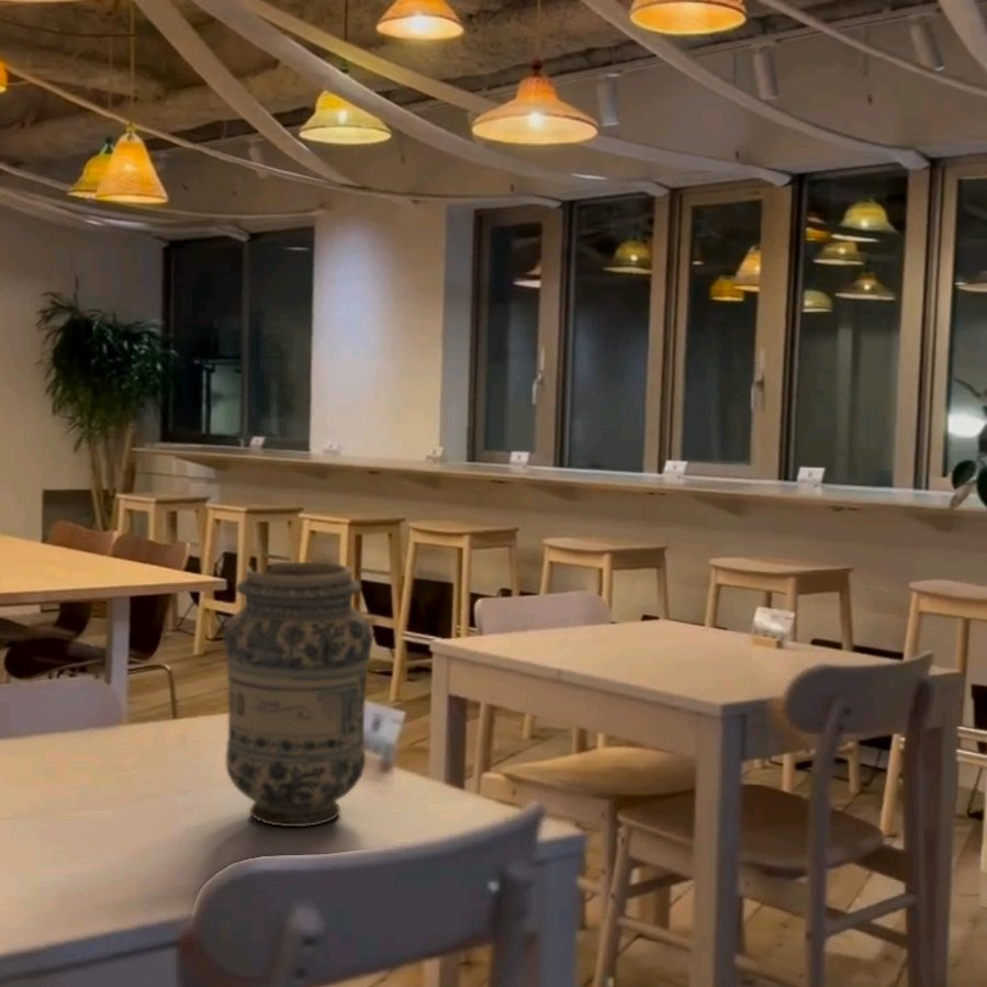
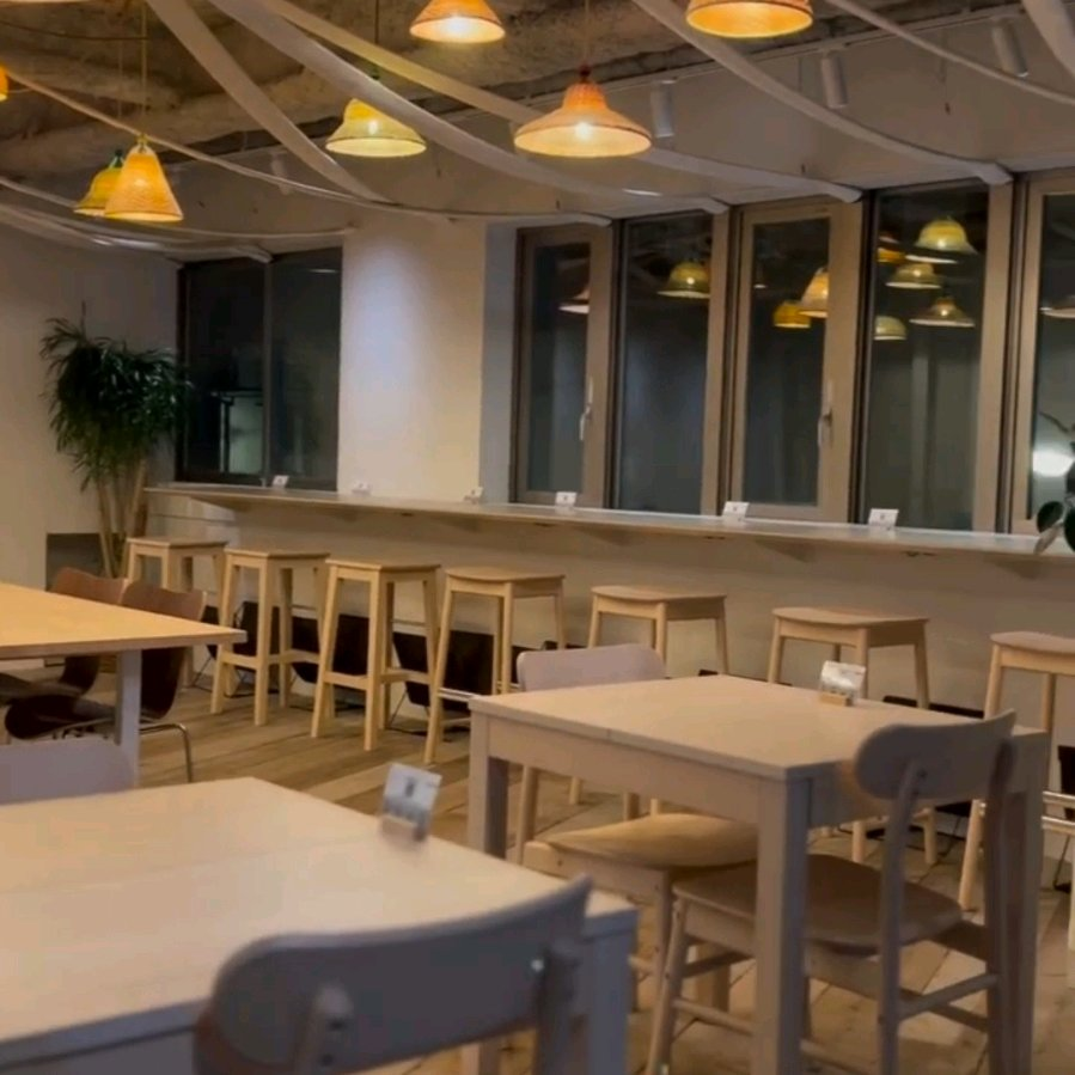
- vase [223,561,373,828]
